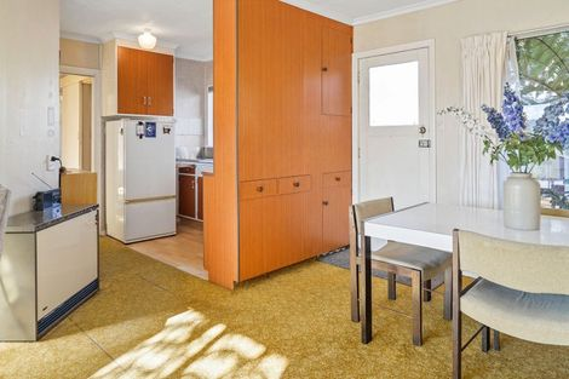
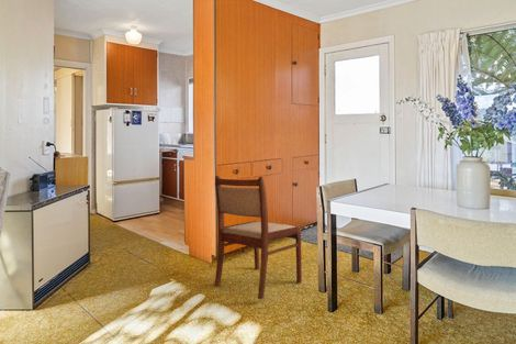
+ dining chair [213,175,303,300]
